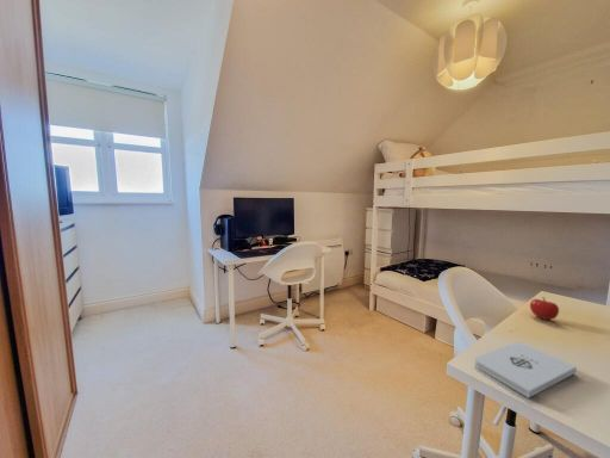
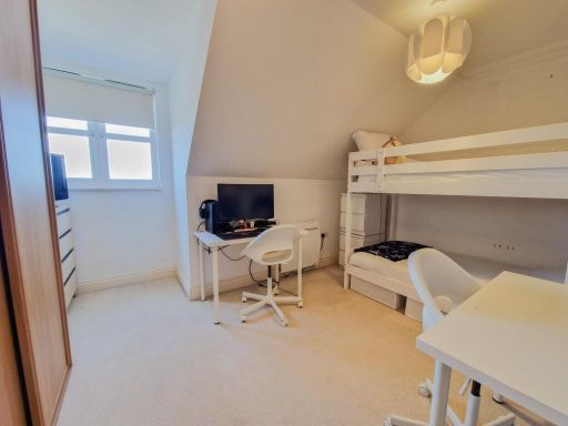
- apple [529,296,560,321]
- notepad [473,341,578,400]
